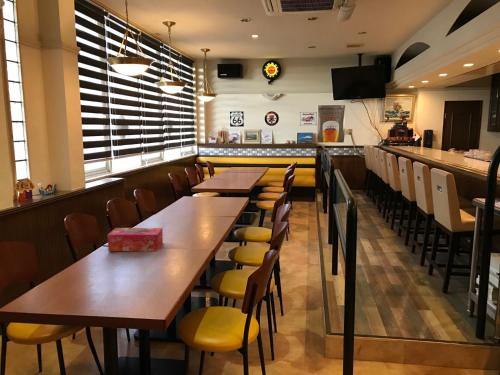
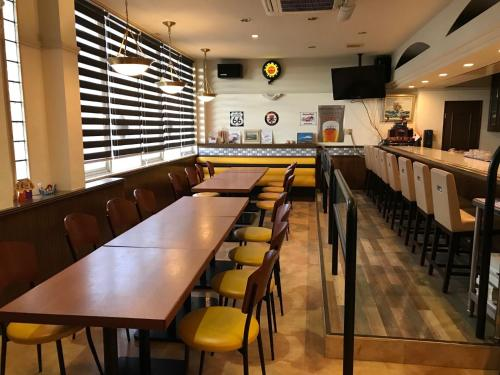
- tissue box [107,227,164,252]
